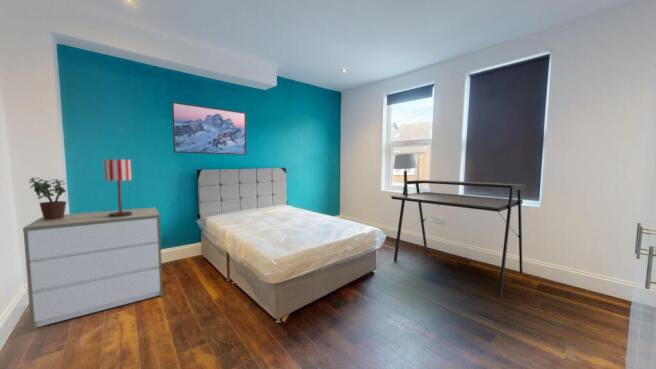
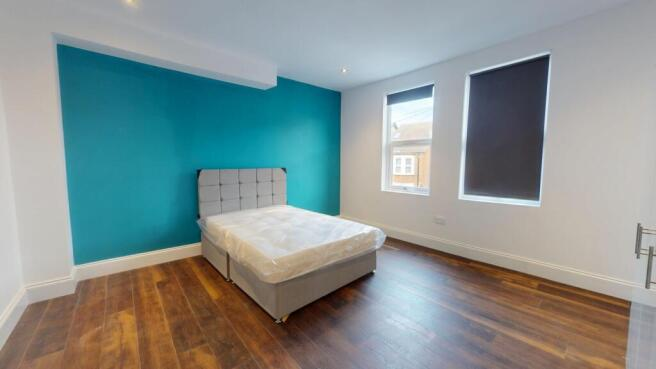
- potted plant [28,176,67,220]
- table lamp [392,152,418,196]
- table lamp [103,158,133,218]
- desk [390,179,527,298]
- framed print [171,101,248,156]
- dresser [22,206,164,331]
